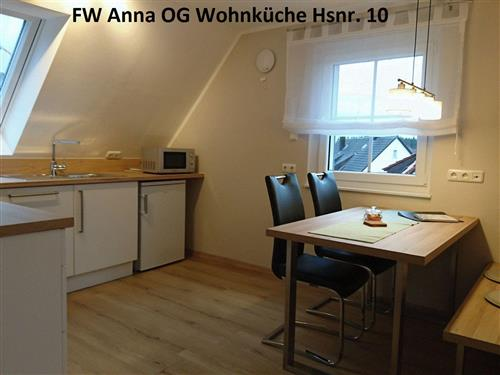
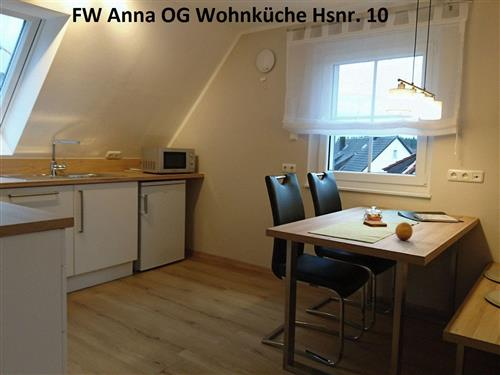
+ fruit [394,221,414,241]
